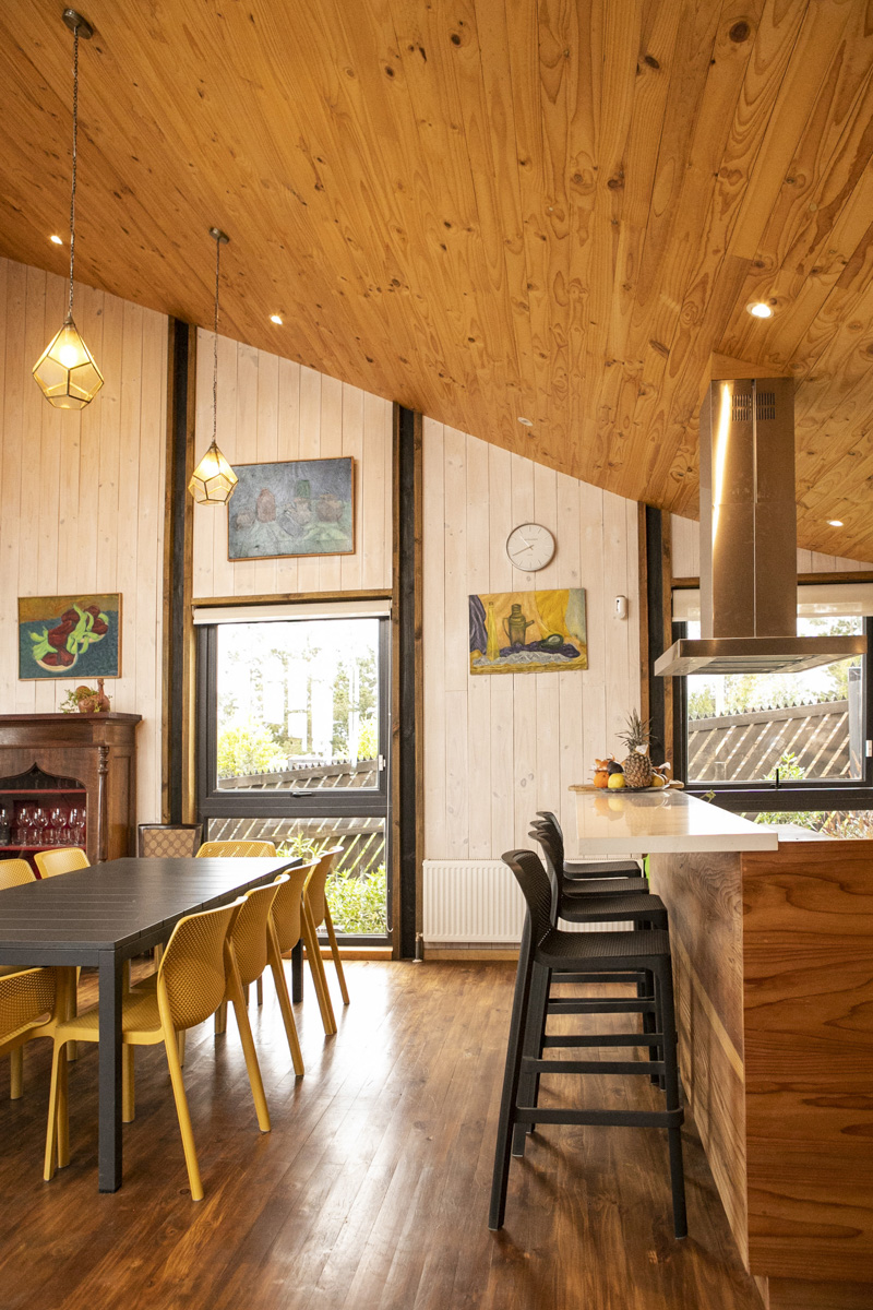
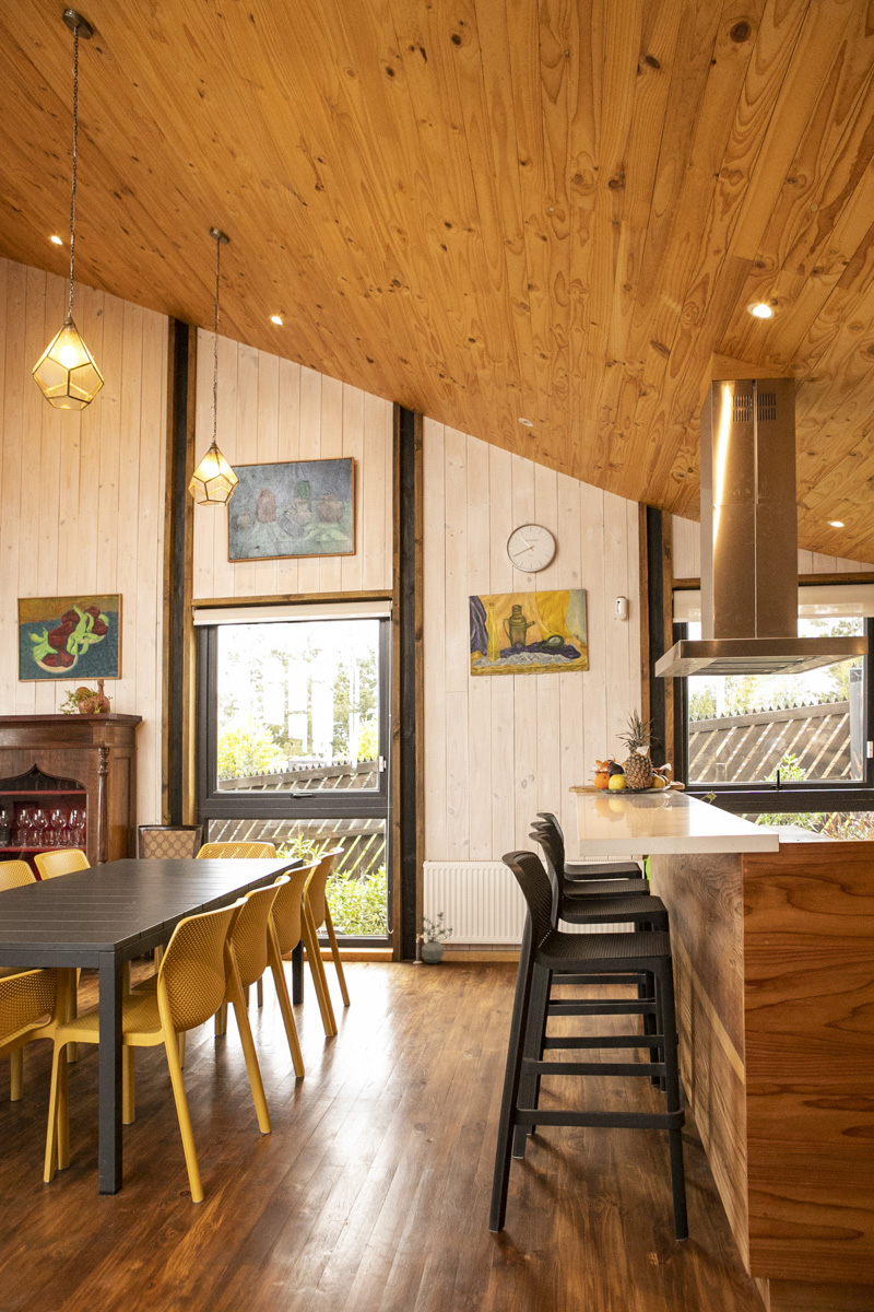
+ potted plant [420,911,453,964]
